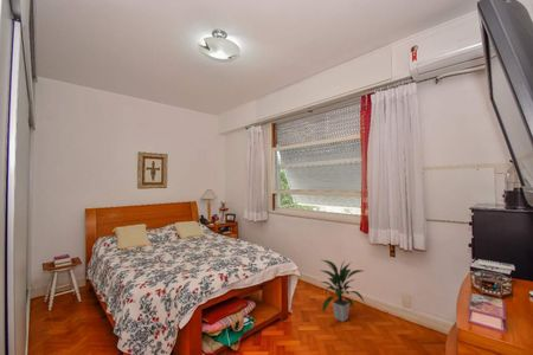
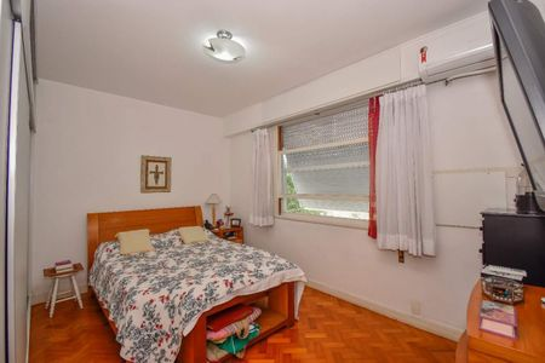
- indoor plant [319,259,366,323]
